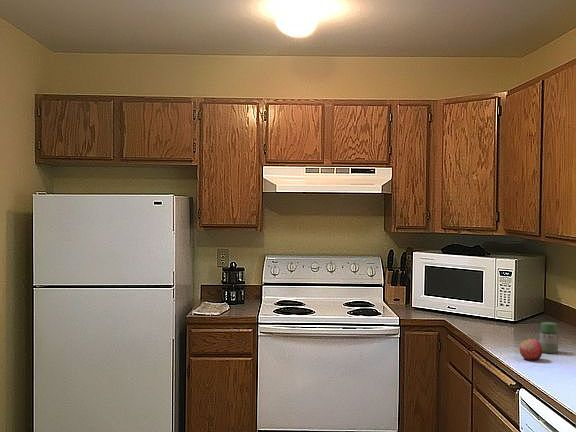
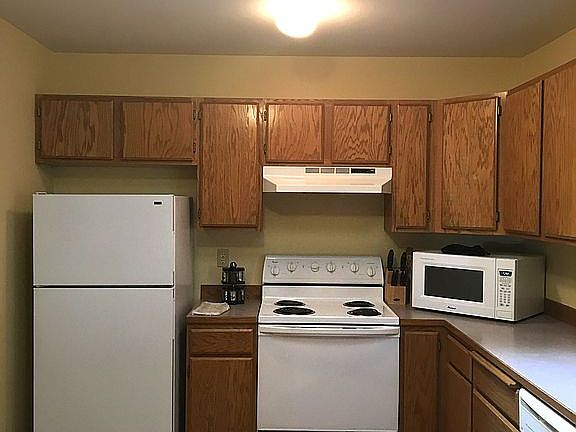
- jar [538,321,559,354]
- apple [518,338,543,361]
